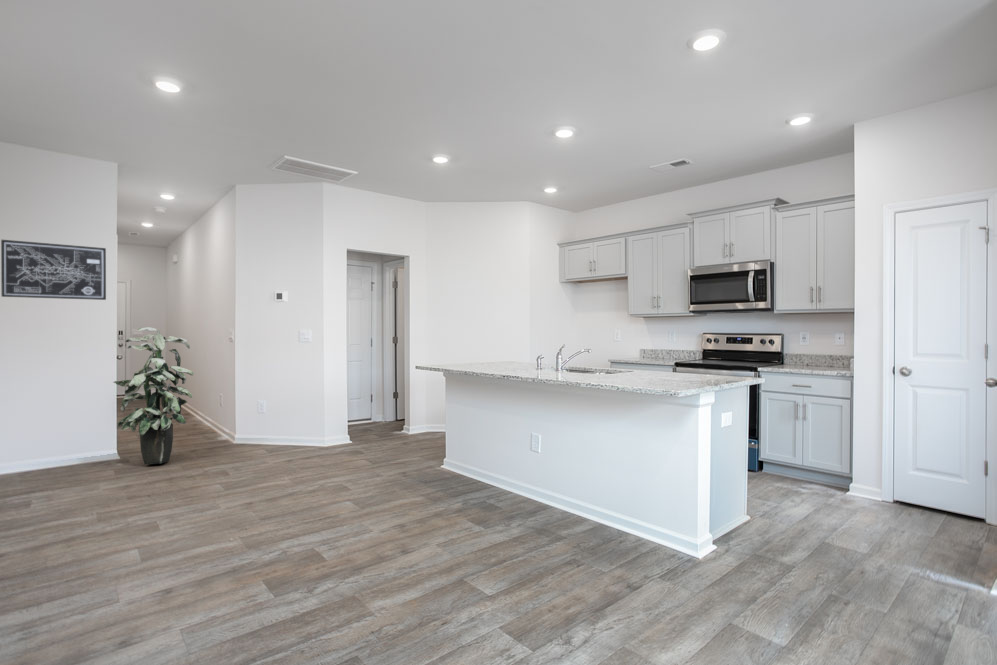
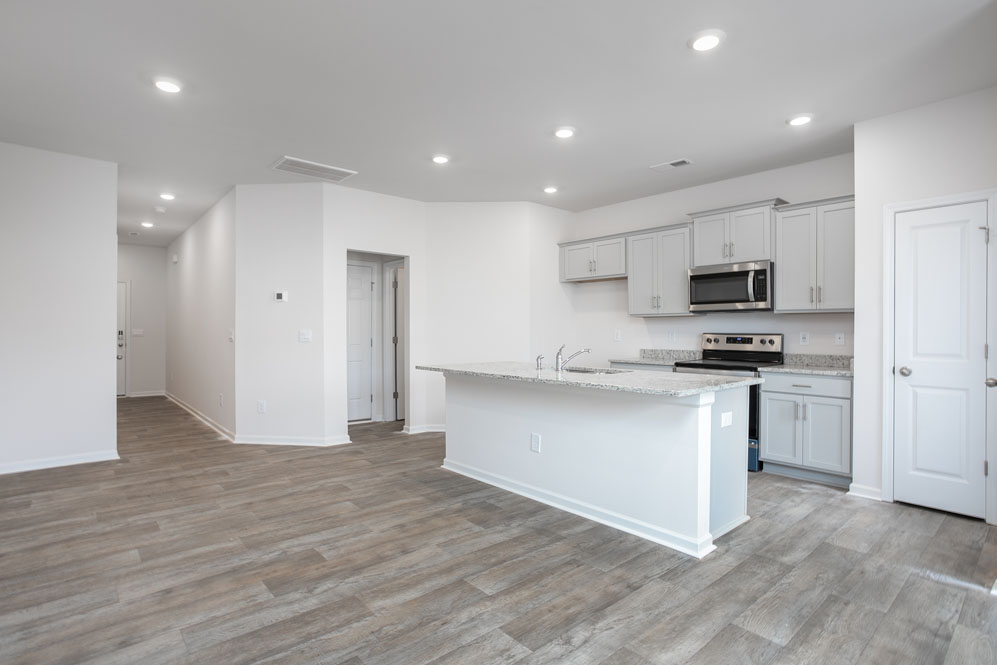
- wall art [0,239,107,301]
- indoor plant [112,326,194,465]
